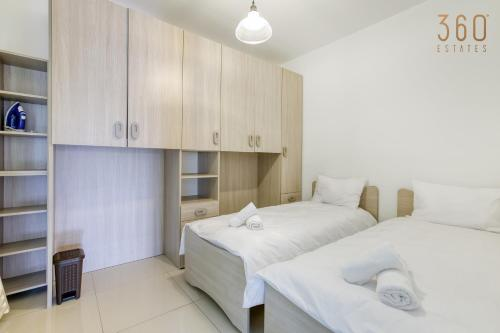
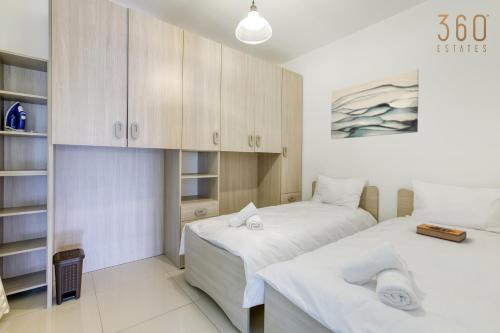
+ wall art [330,68,420,140]
+ hardback book [415,223,467,243]
